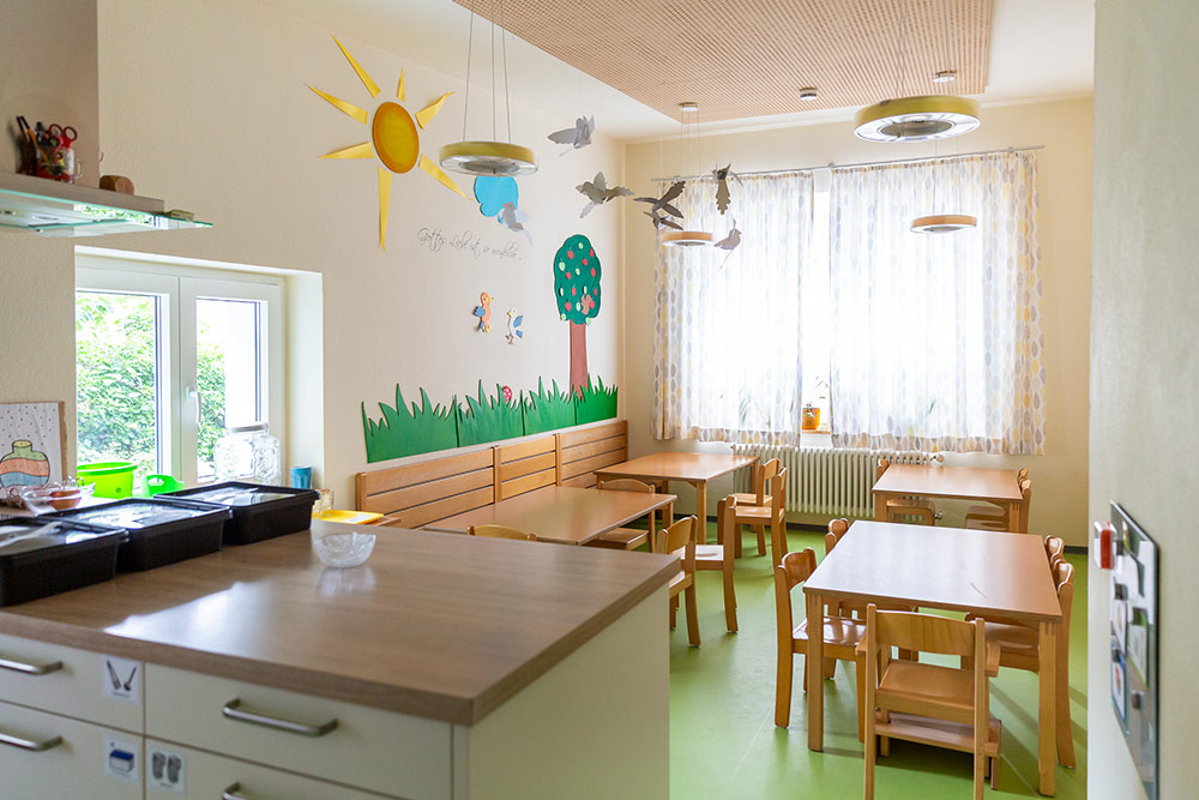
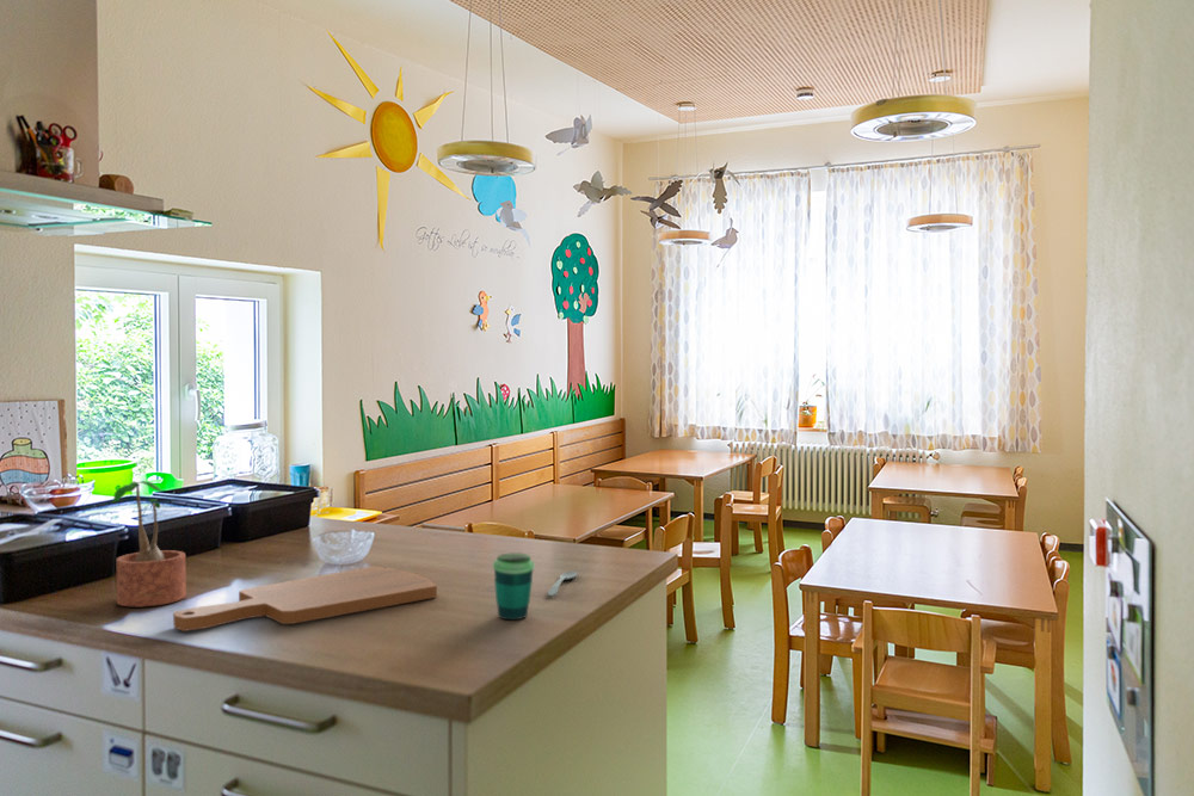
+ cutting board [172,566,438,633]
+ cup [492,553,536,621]
+ spoon [547,570,579,598]
+ potted plant [107,480,187,607]
